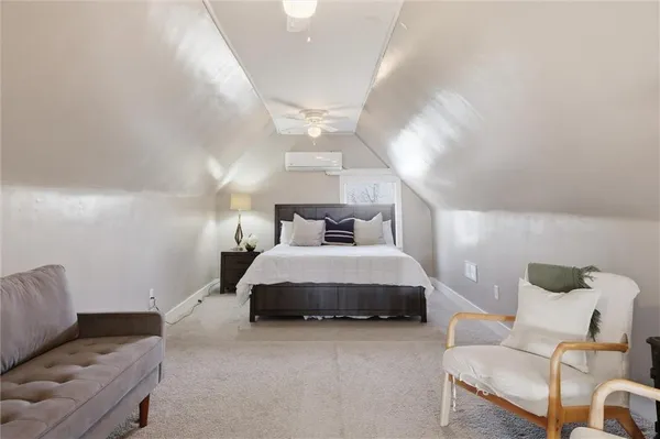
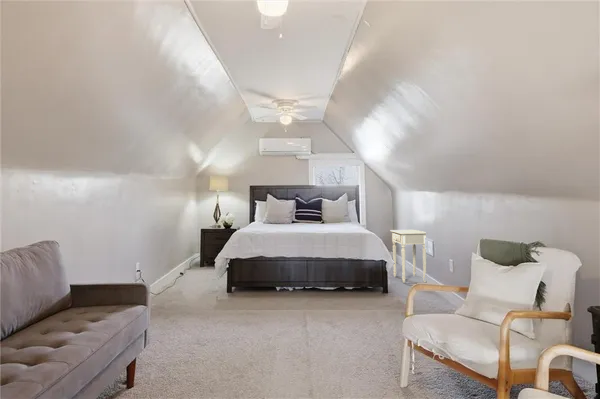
+ side table [389,229,427,284]
